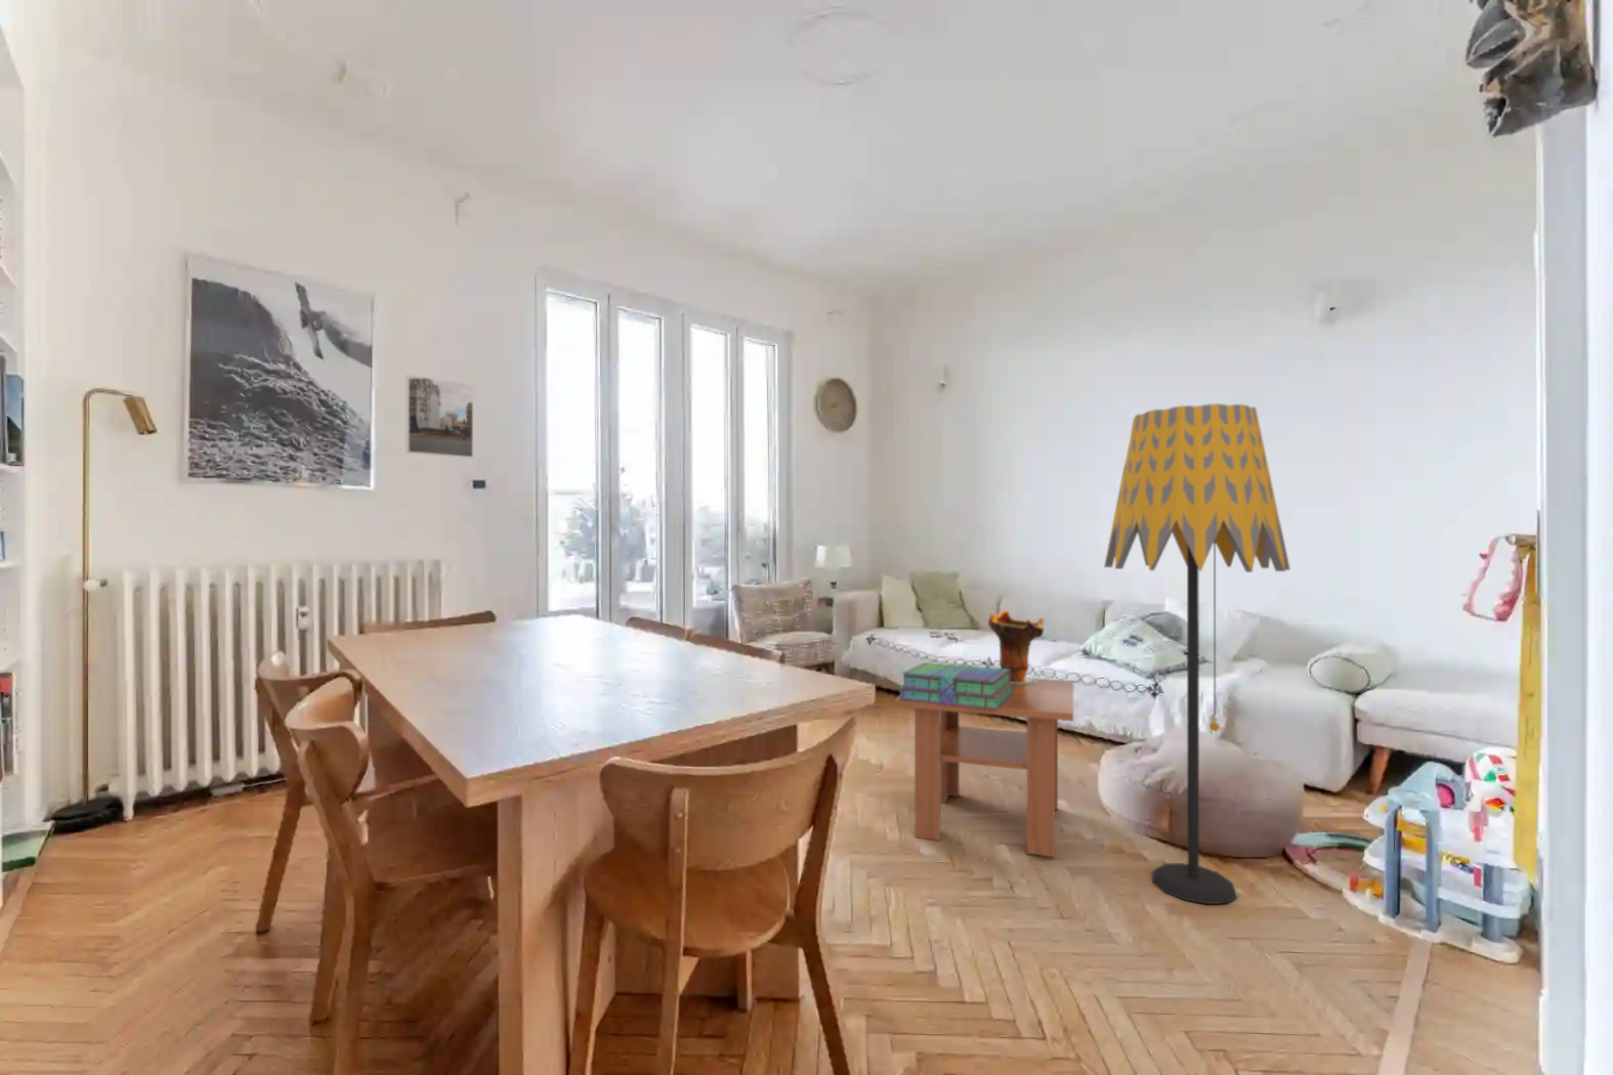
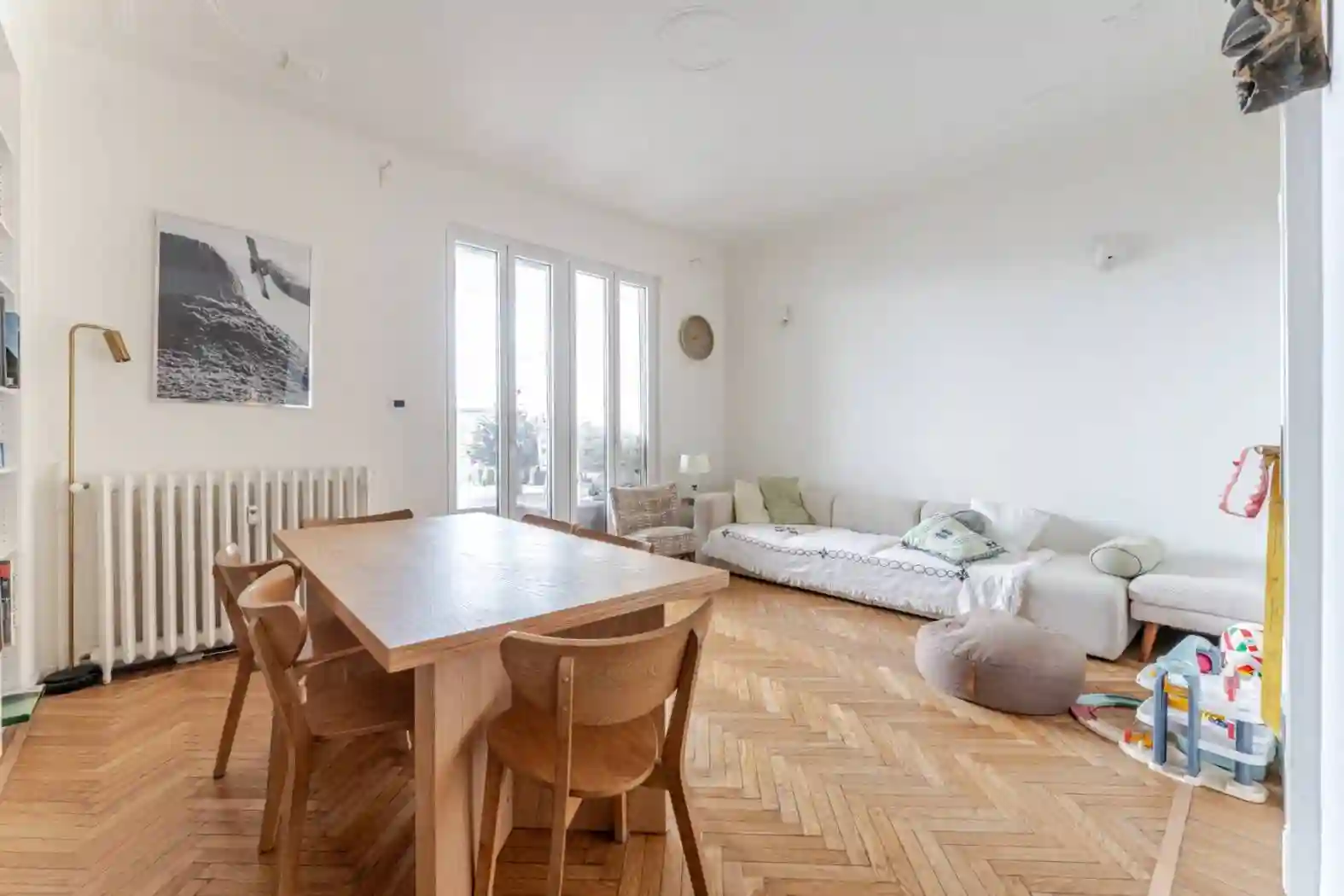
- coffee table [894,677,1074,858]
- stack of books [898,661,1013,709]
- decorative vase [988,609,1044,685]
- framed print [404,373,474,458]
- floor lamp [1103,402,1291,905]
